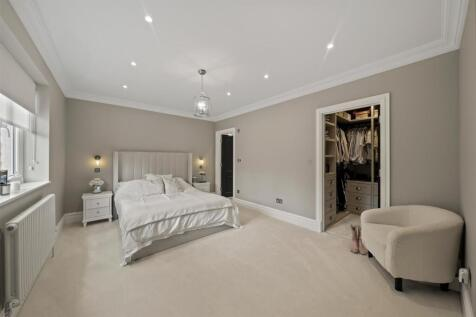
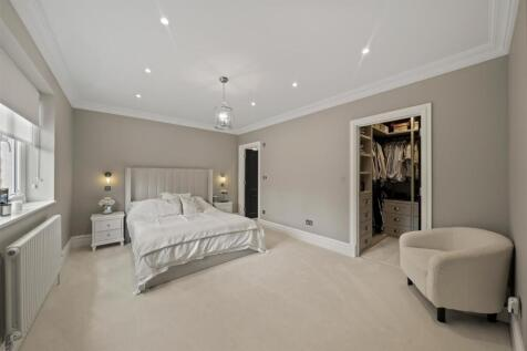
- boots [349,223,368,256]
